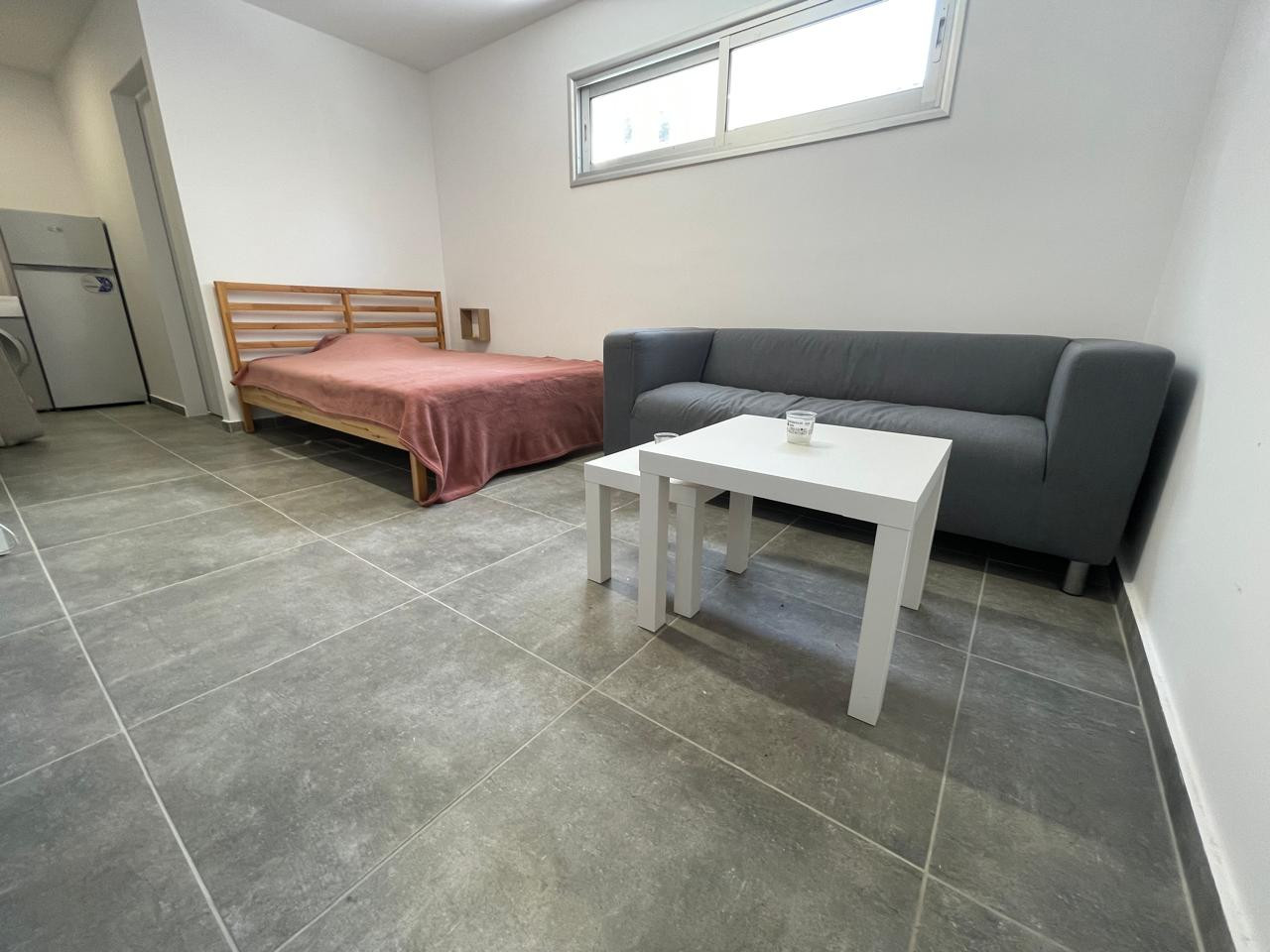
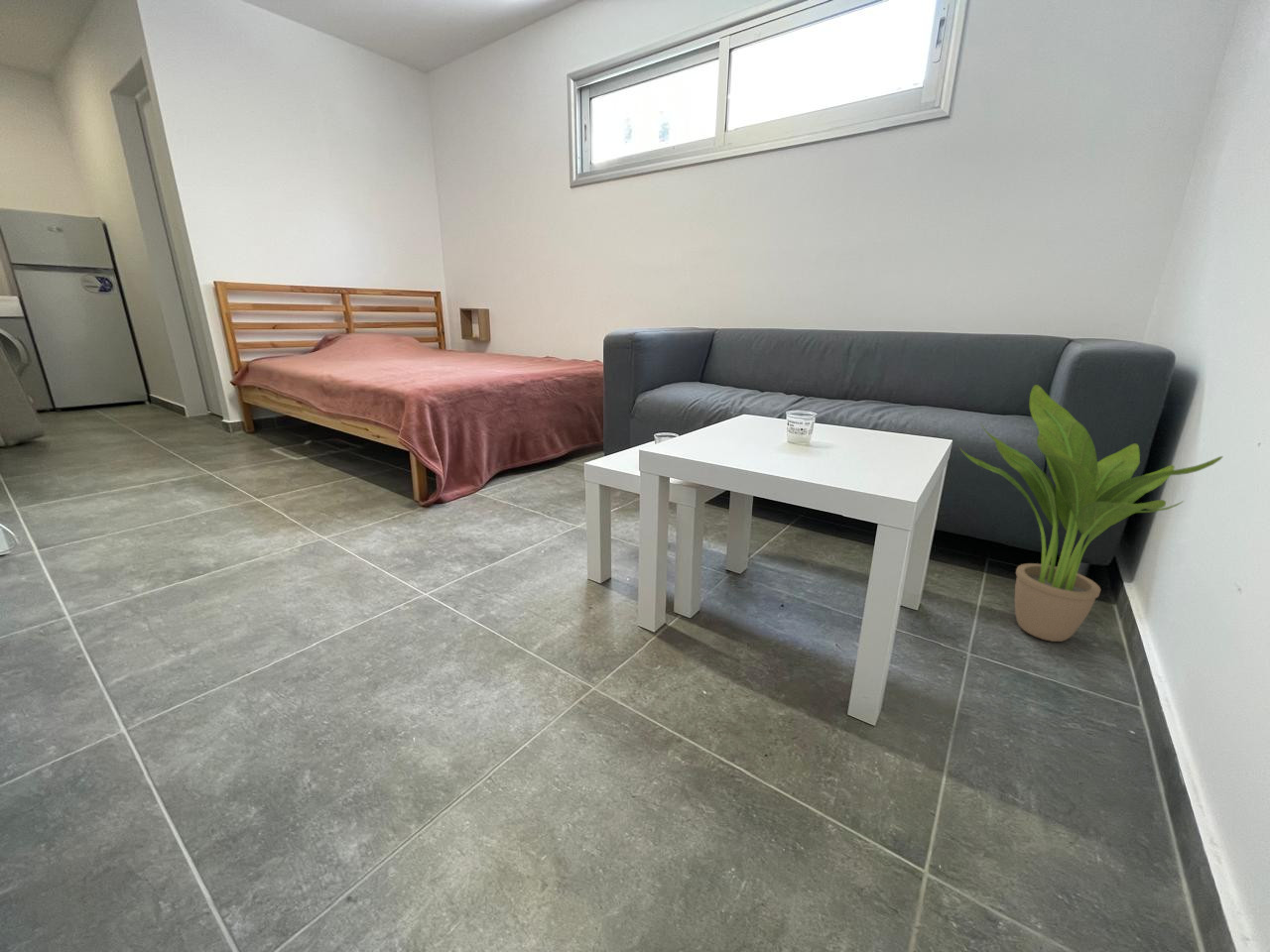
+ potted plant [958,384,1223,643]
